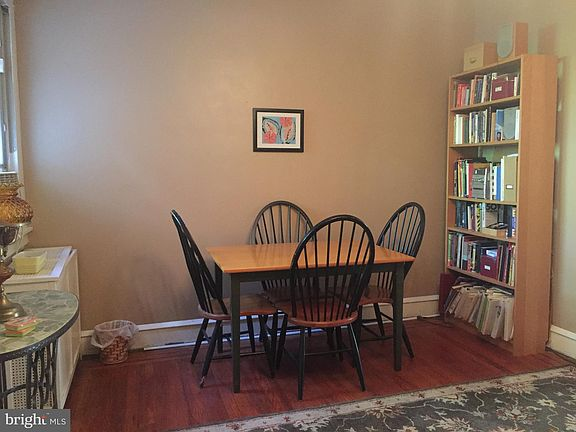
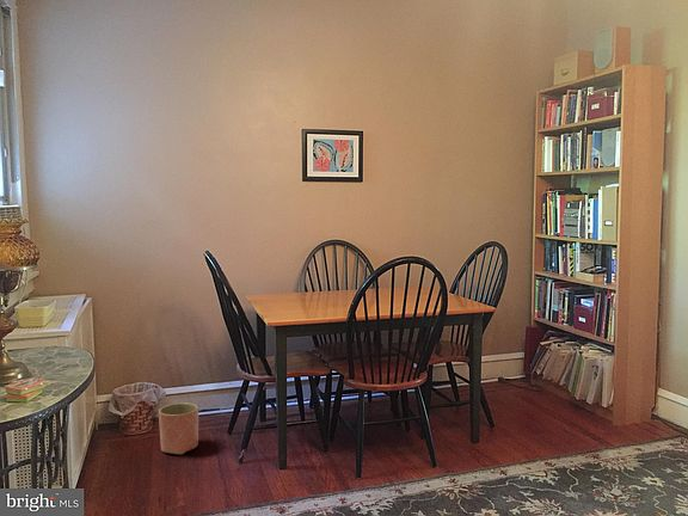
+ planter [158,401,199,455]
